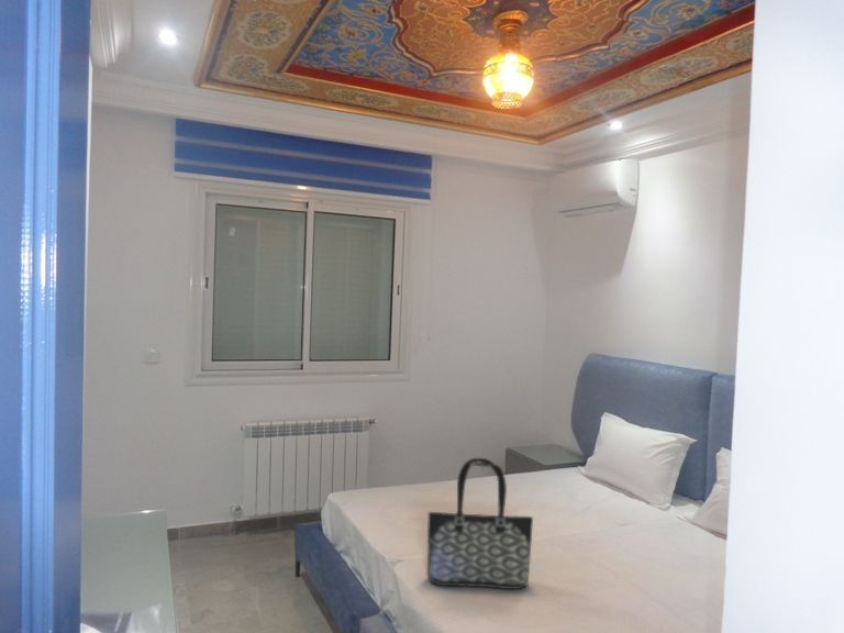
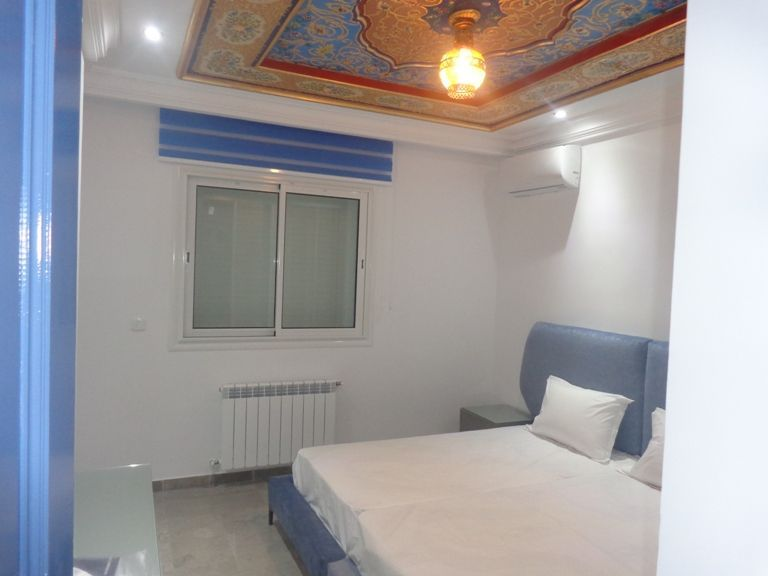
- tote bag [426,457,534,590]
